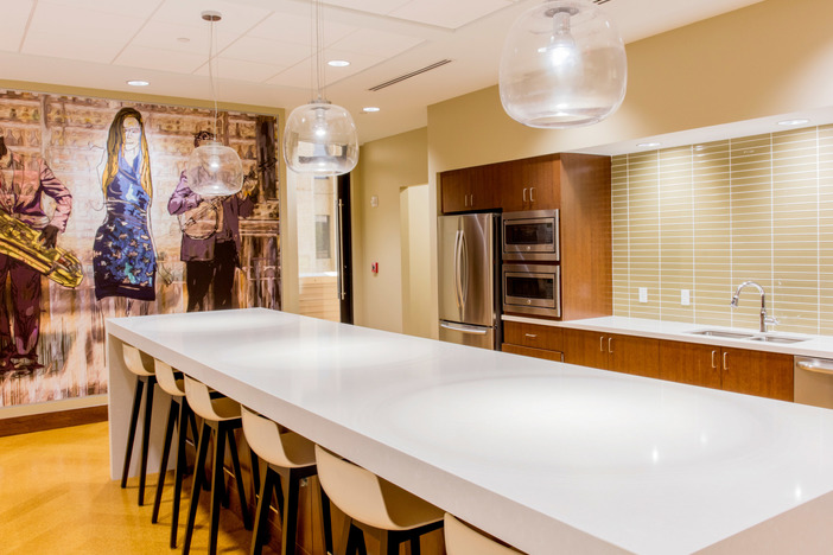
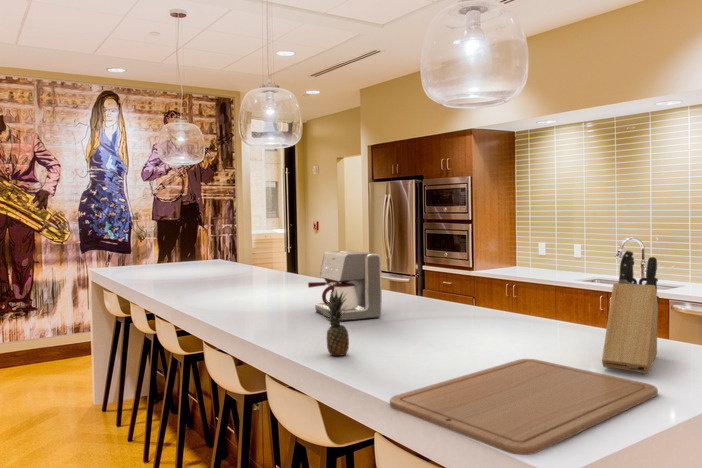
+ chopping board [389,358,659,456]
+ knife block [601,249,660,374]
+ fruit [324,290,350,357]
+ coffee maker [307,250,383,322]
